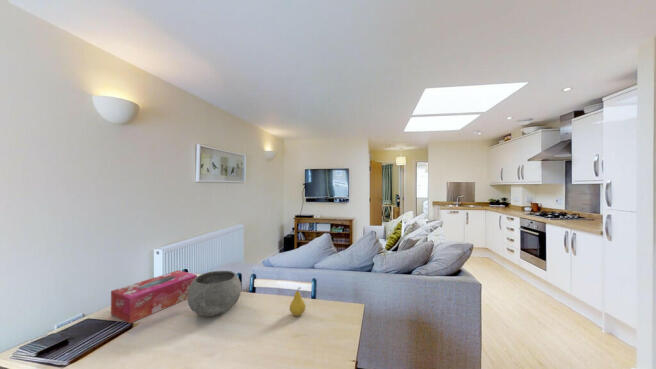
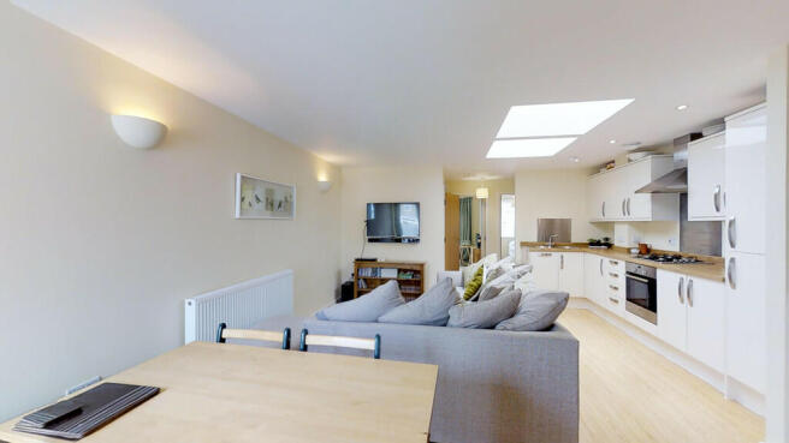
- bowl [187,270,242,317]
- fruit [288,287,306,317]
- tissue box [110,269,198,324]
